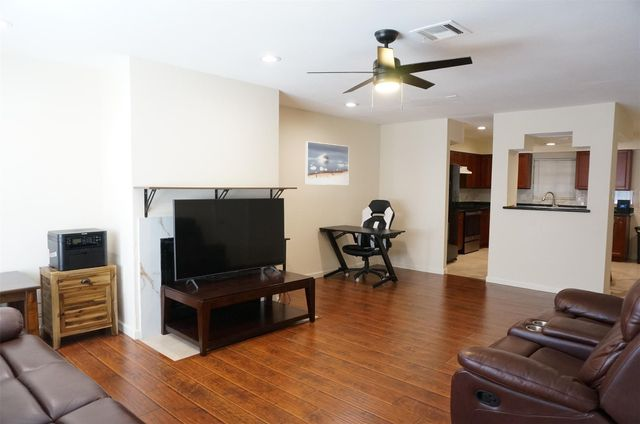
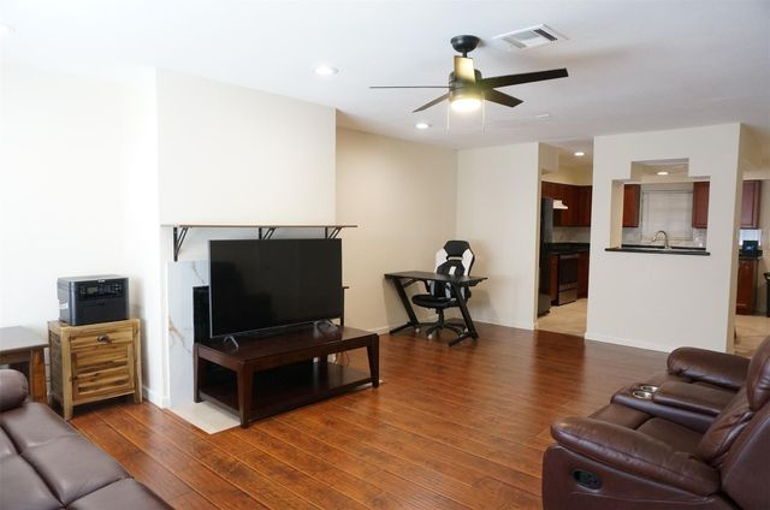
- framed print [305,140,350,186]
